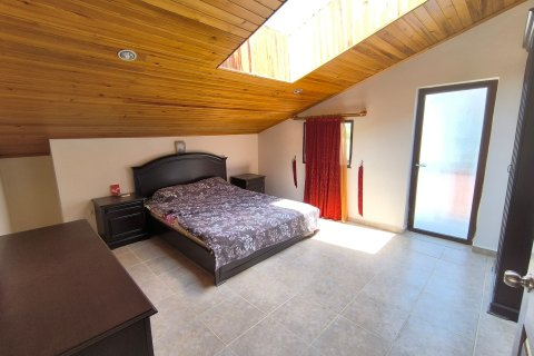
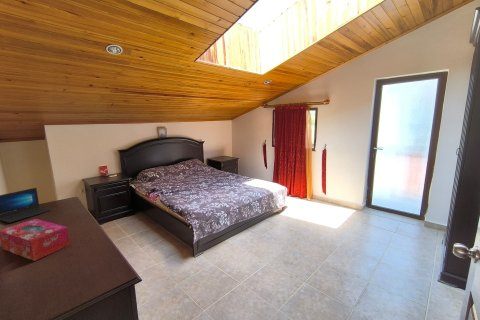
+ laptop [0,187,52,224]
+ tissue box [0,218,71,262]
